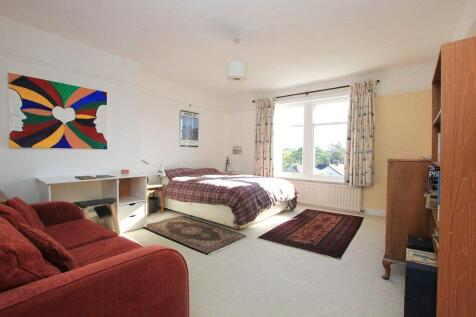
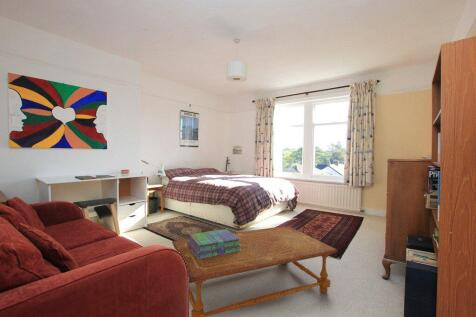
+ stack of books [187,228,241,259]
+ coffee table [171,225,339,317]
